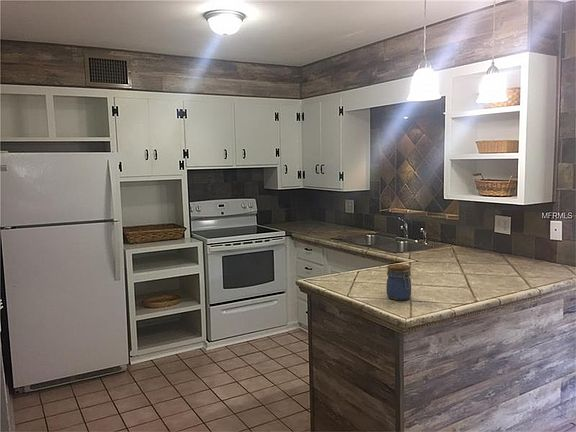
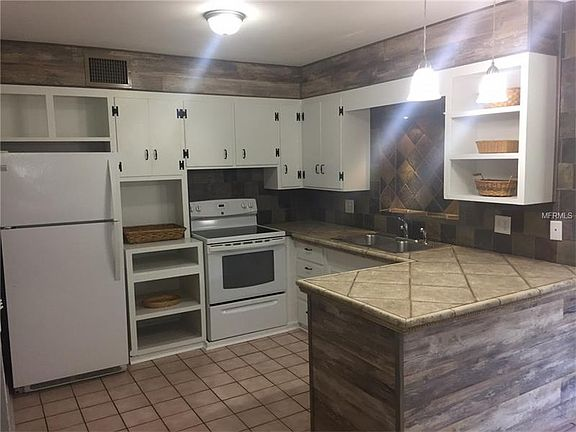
- jar [385,263,412,301]
